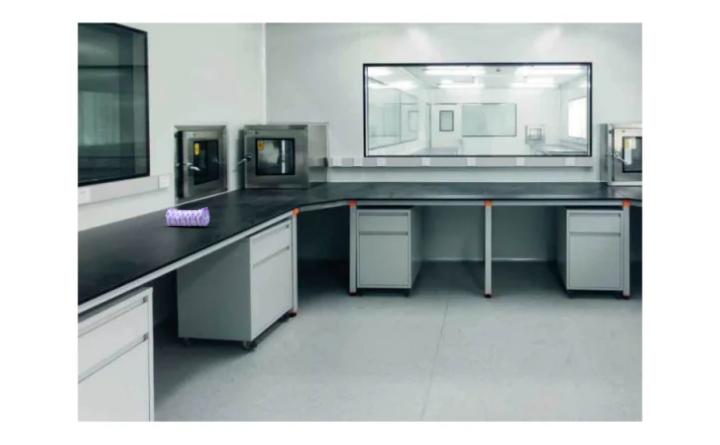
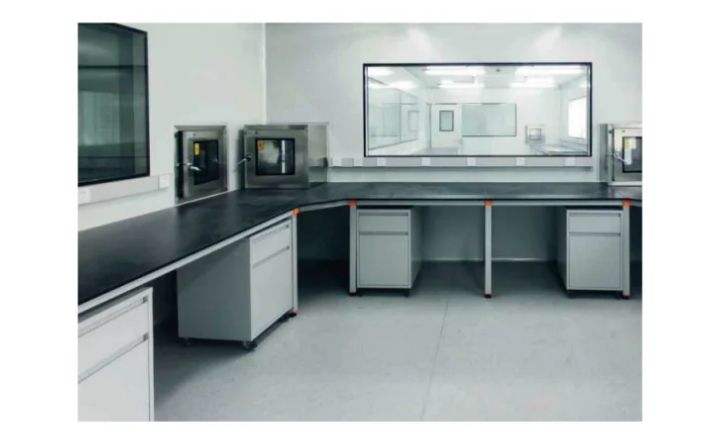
- pencil case [162,207,211,227]
